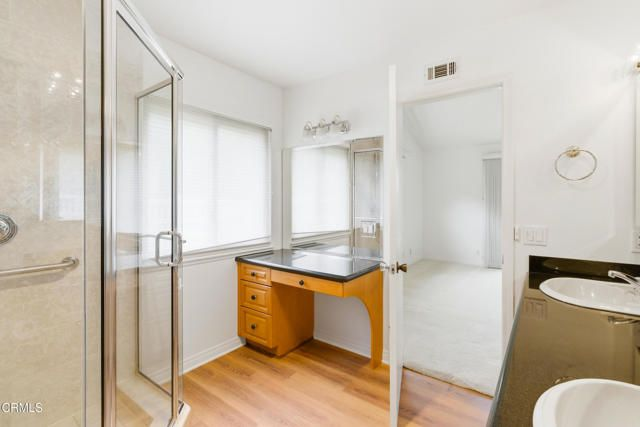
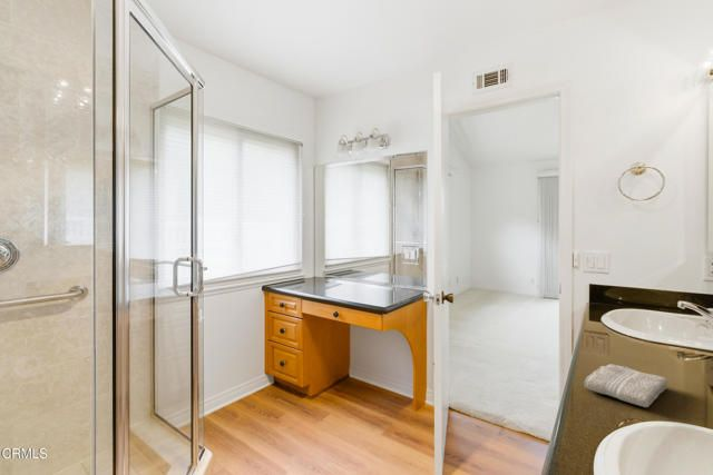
+ washcloth [583,363,668,408]
